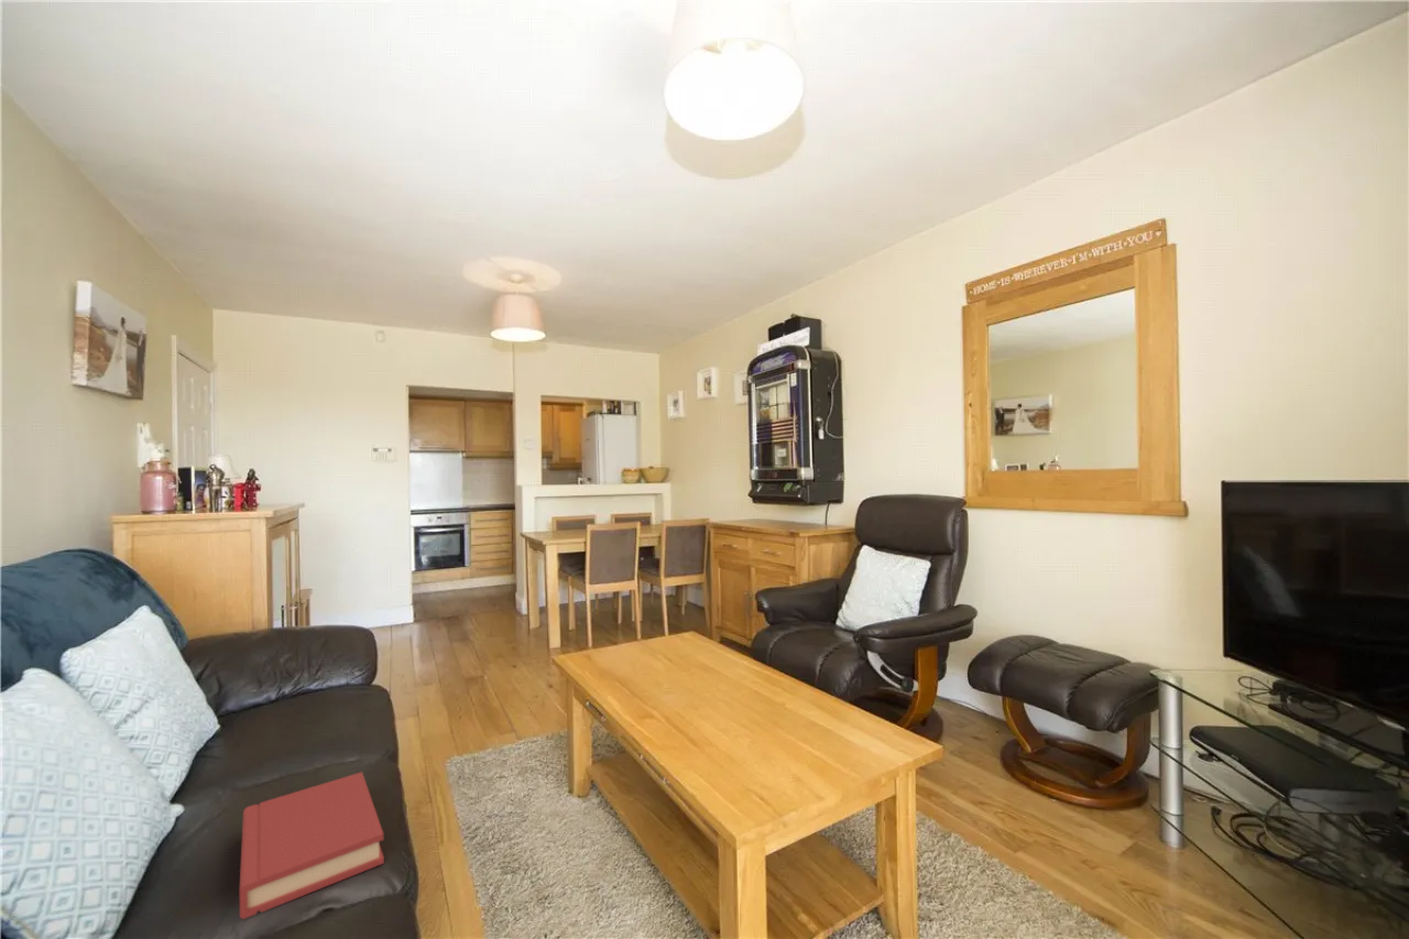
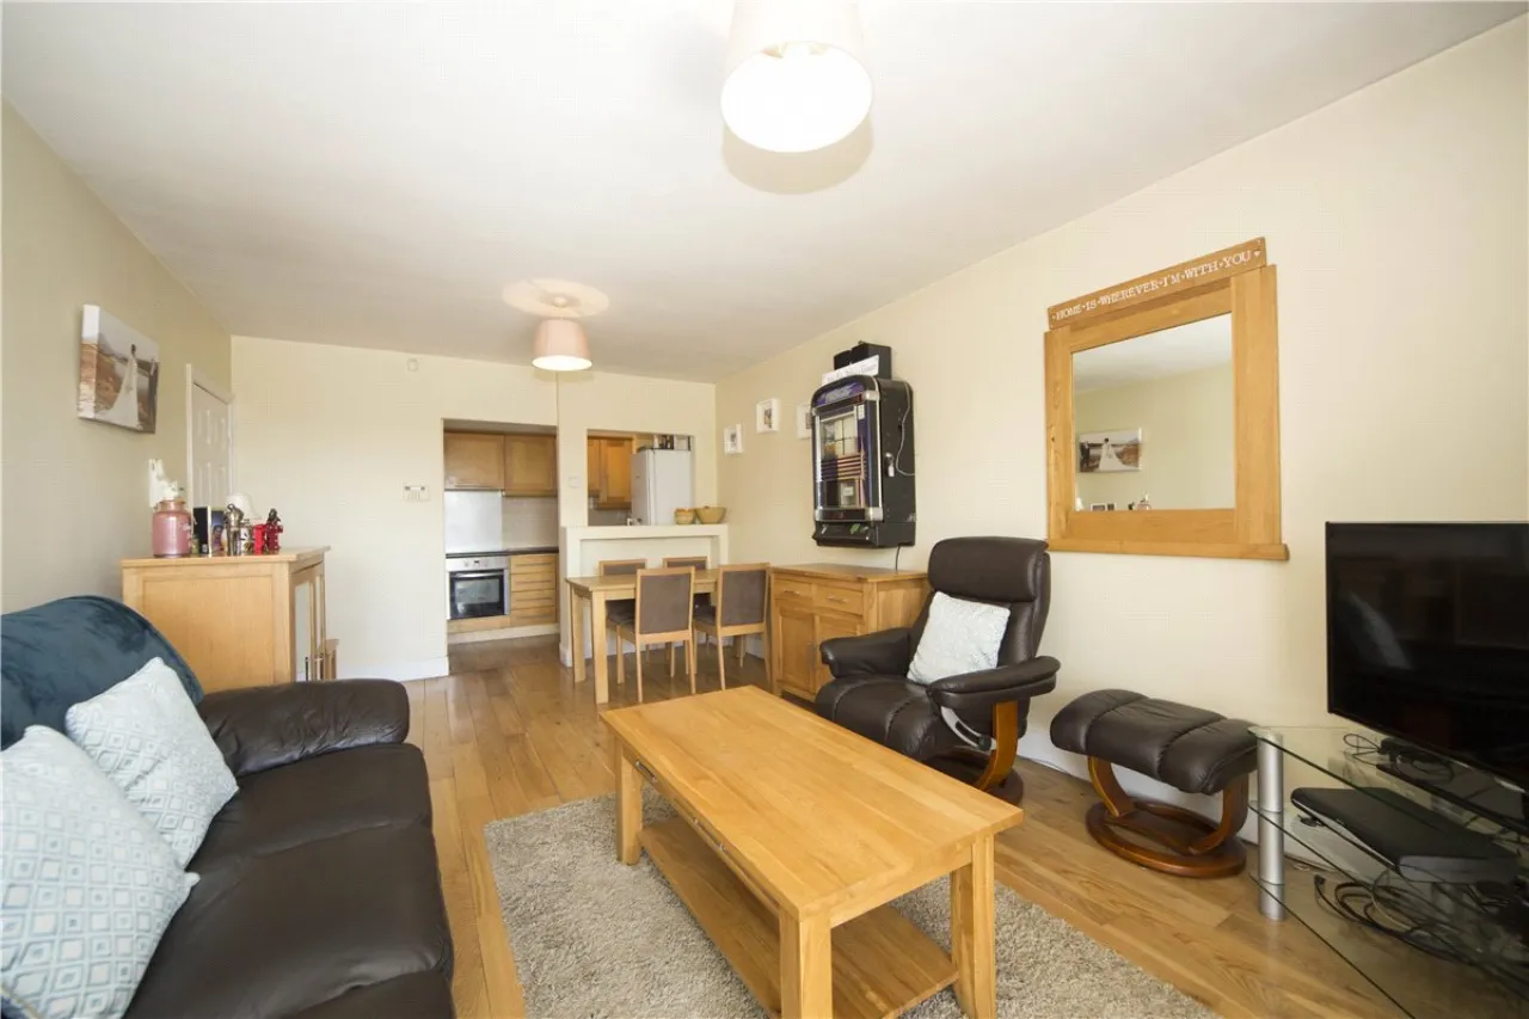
- hardback book [239,771,385,920]
